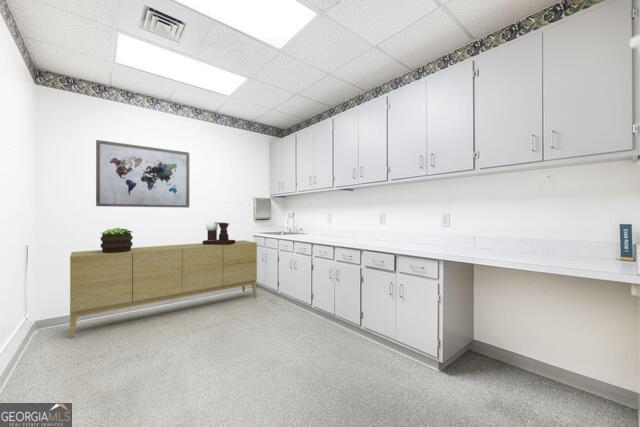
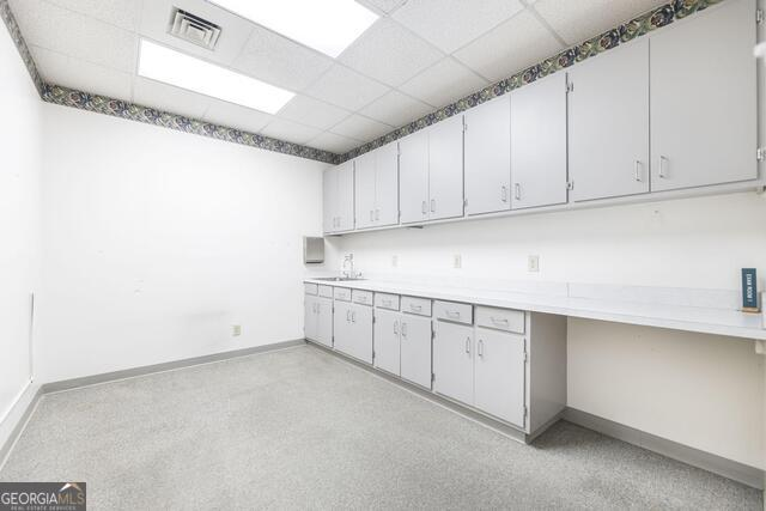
- coffee maker [202,221,236,245]
- sideboard [69,239,258,340]
- potted plant [99,227,134,253]
- wall art [95,139,190,209]
